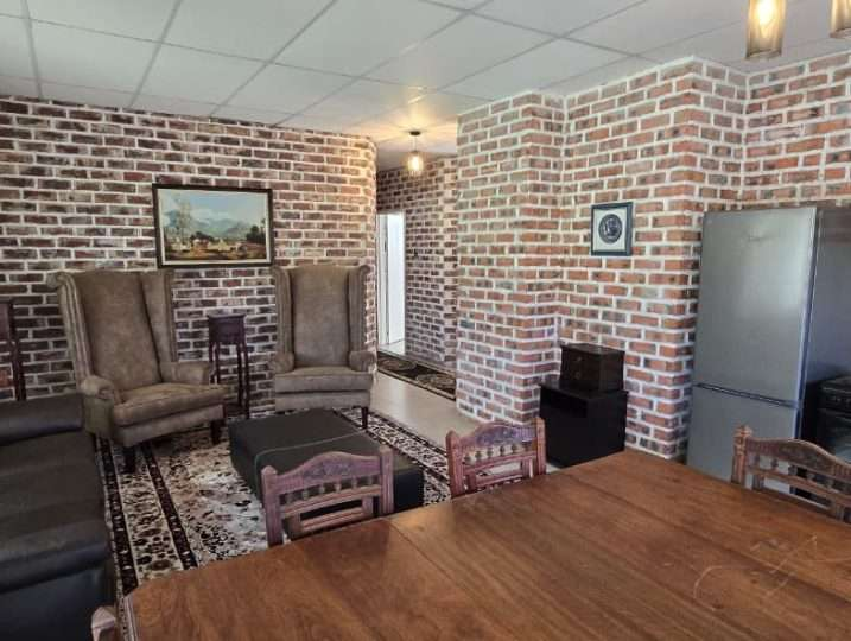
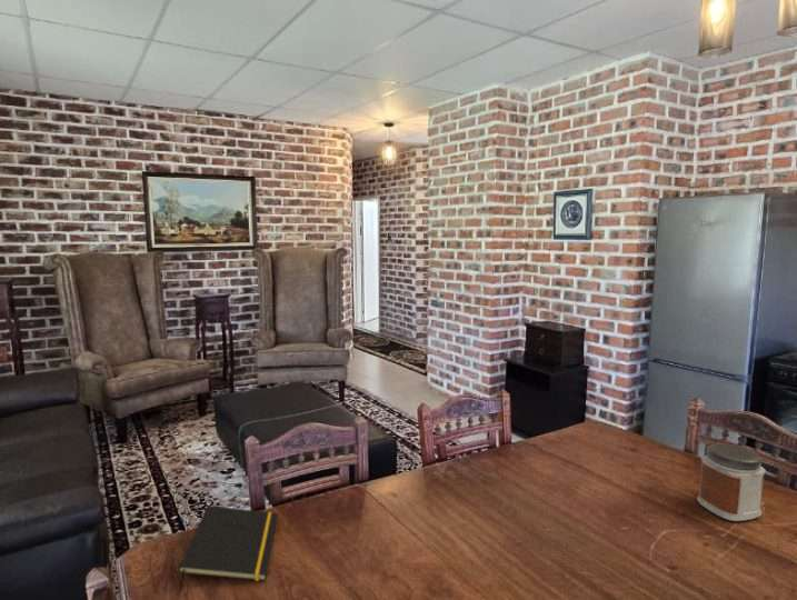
+ notepad [177,504,279,592]
+ jar [696,442,767,522]
